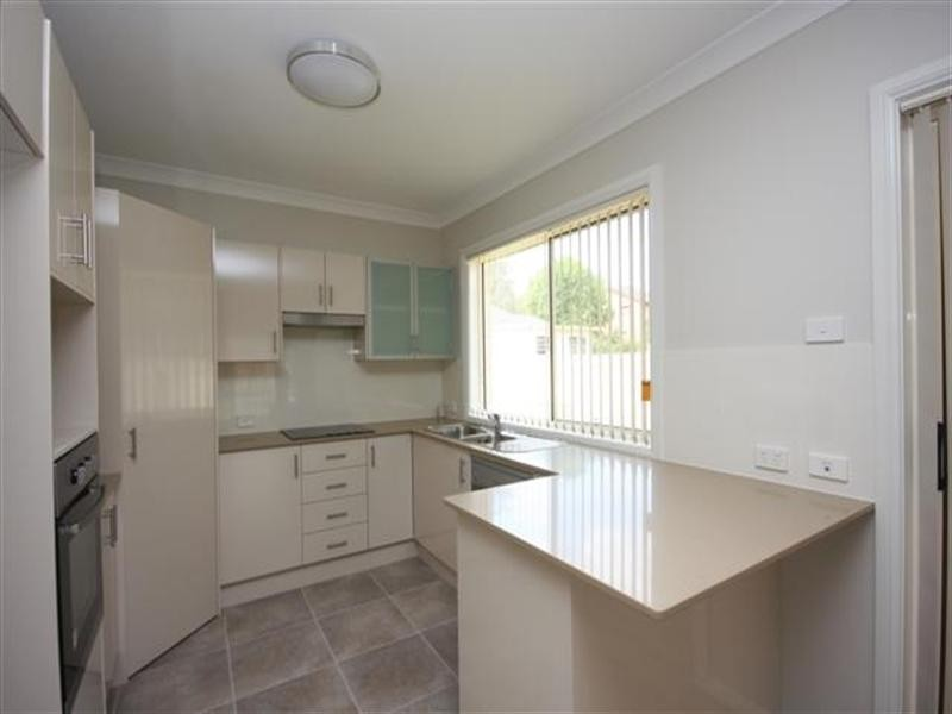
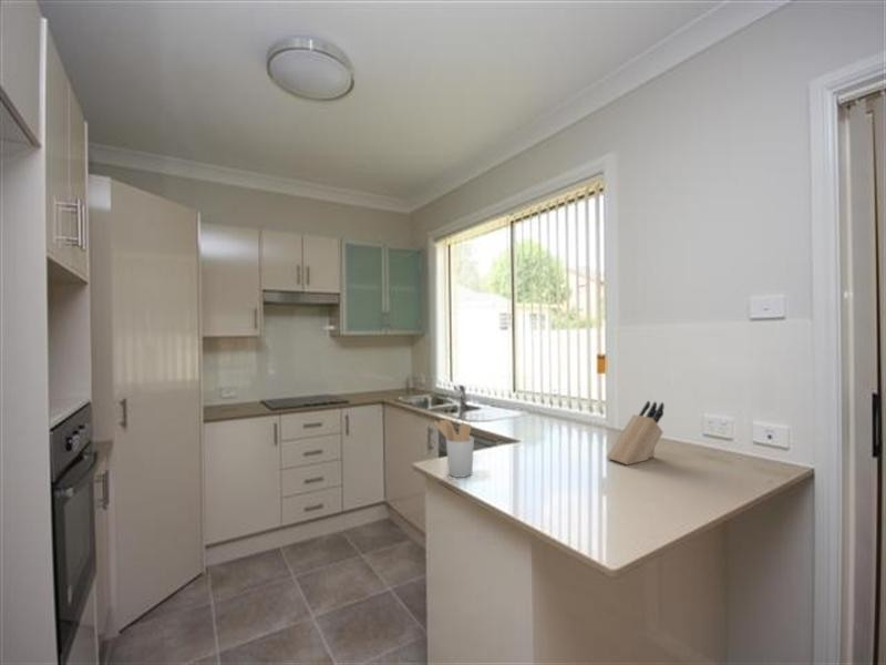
+ utensil holder [433,418,475,479]
+ knife block [606,400,666,466]
